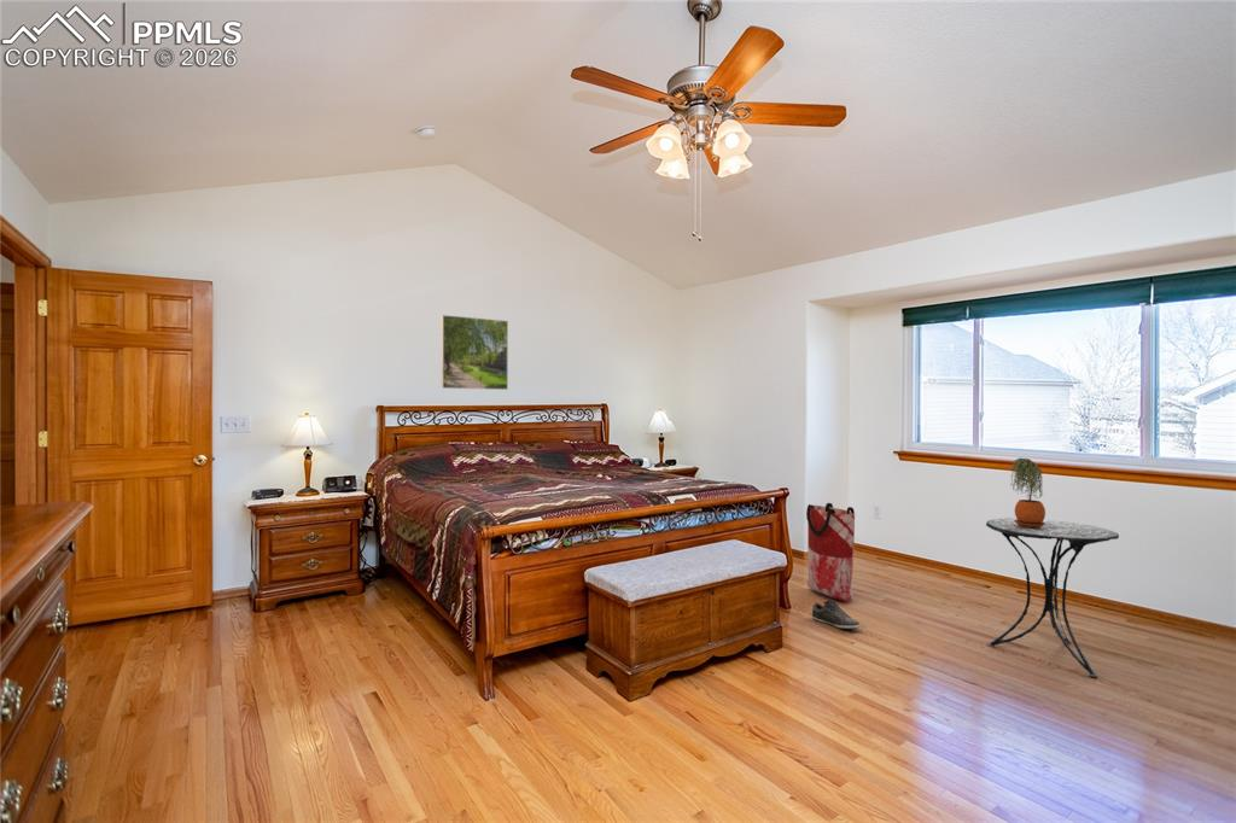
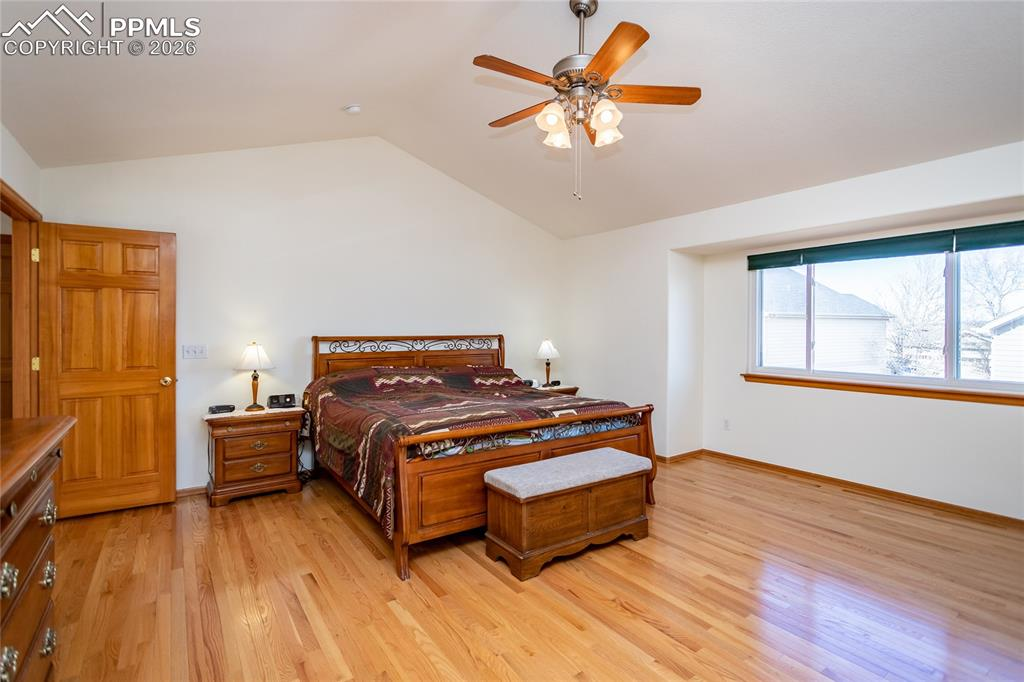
- potted plant [1009,457,1046,527]
- bag [805,502,856,603]
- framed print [441,314,509,391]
- shoe [811,599,861,630]
- side table [985,516,1120,679]
